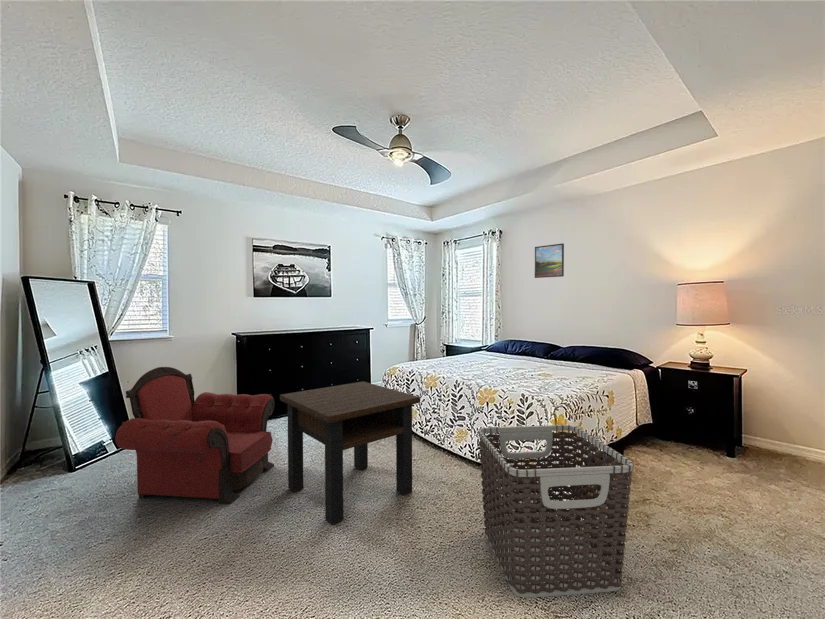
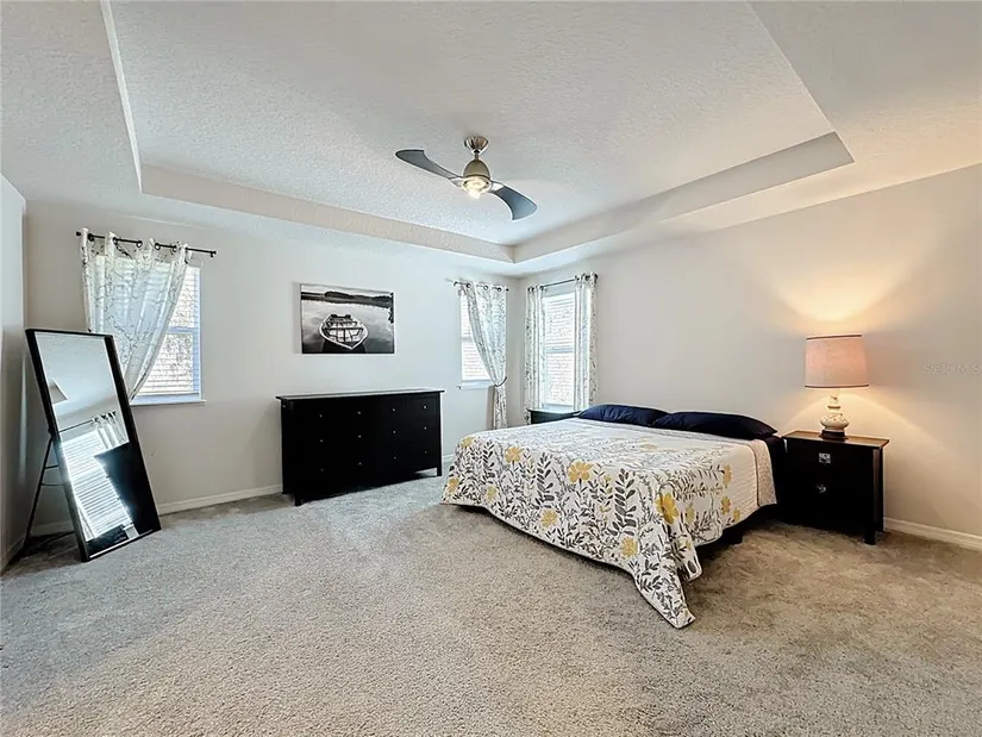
- clothes hamper [477,424,635,599]
- side table [279,380,421,526]
- armchair [114,366,275,505]
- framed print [534,242,565,279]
